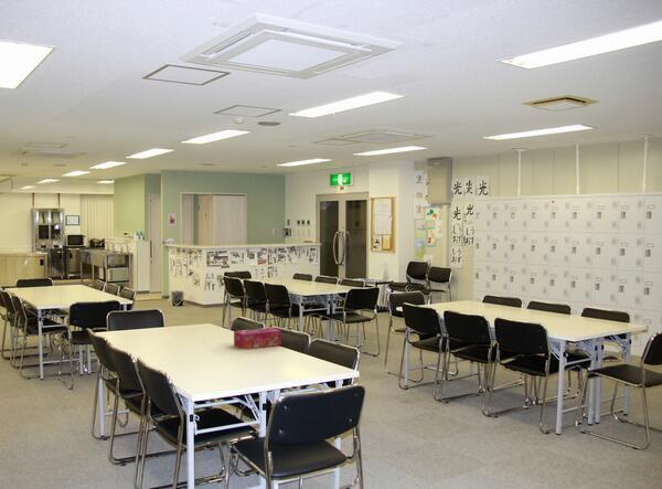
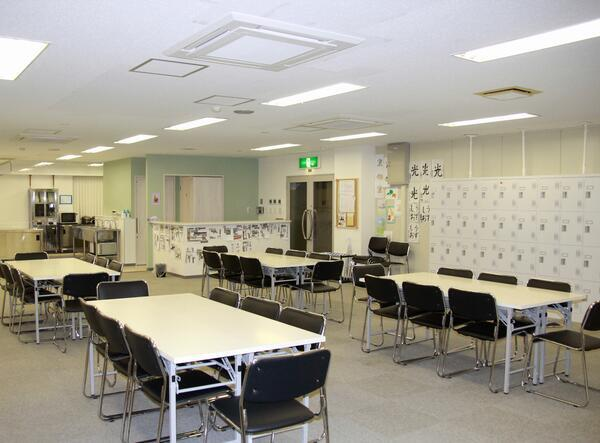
- tissue box [233,327,282,350]
